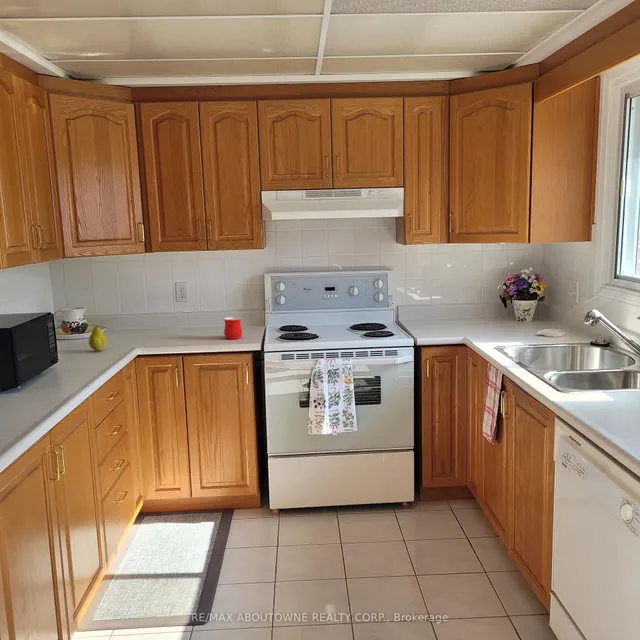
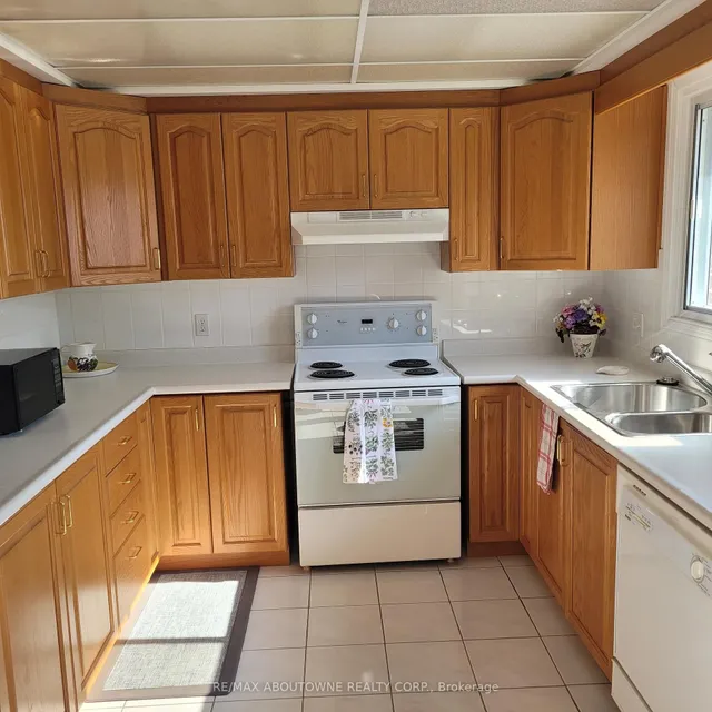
- mug [223,316,243,340]
- fruit [88,324,107,352]
